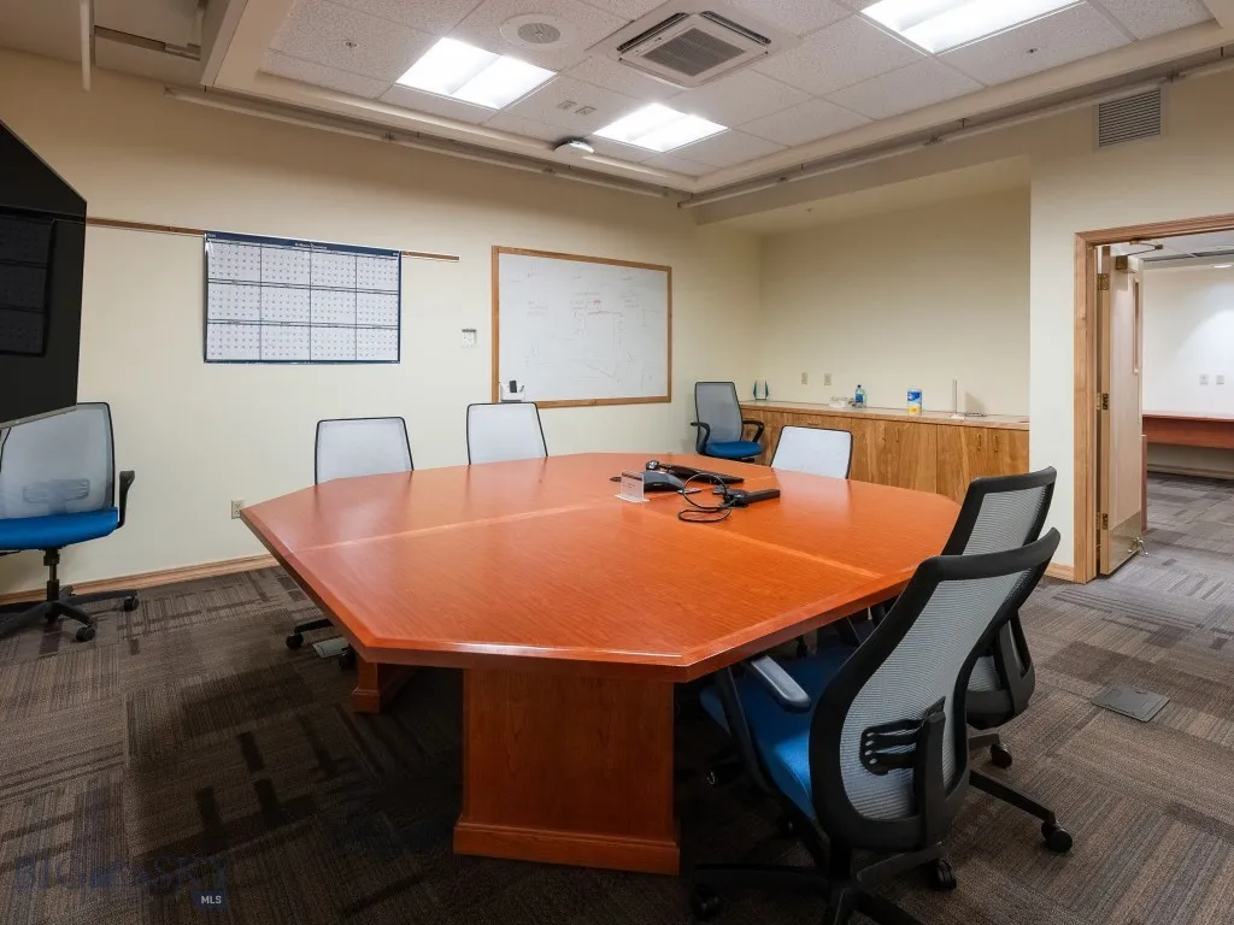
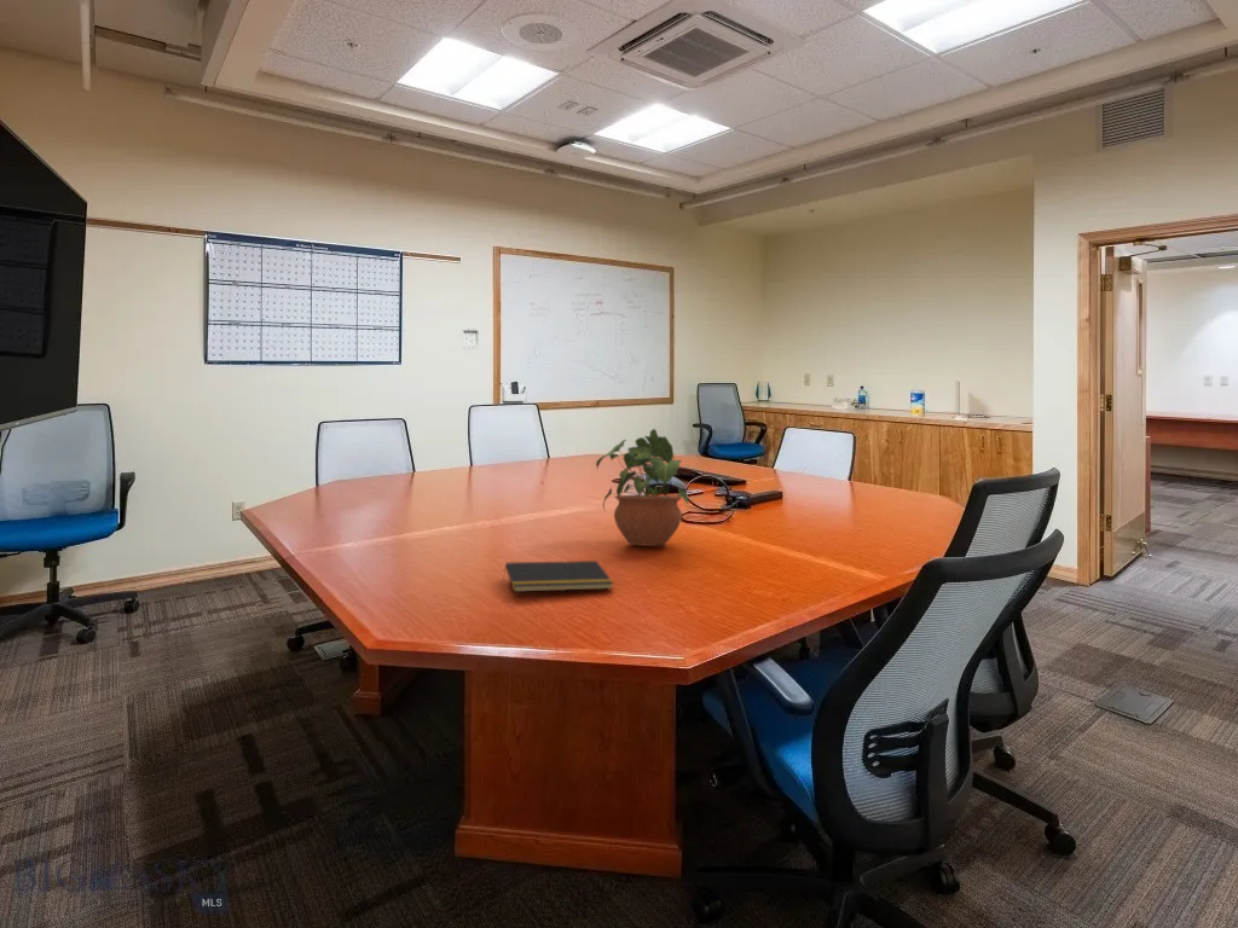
+ notepad [502,559,615,593]
+ potted plant [595,428,689,547]
